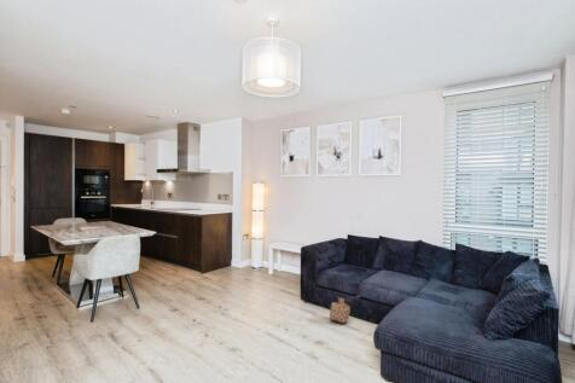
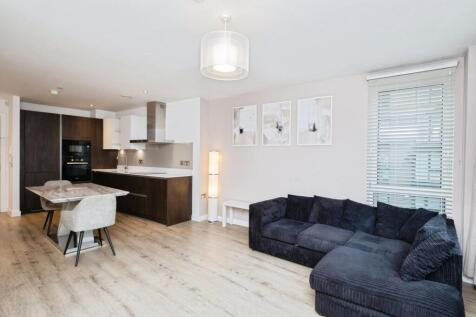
- basket [329,297,352,324]
